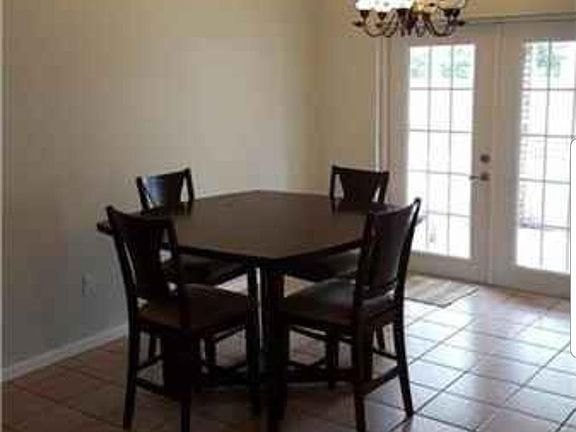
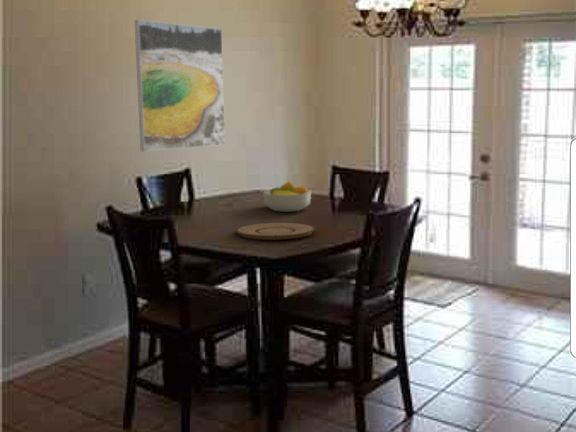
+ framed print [134,19,226,153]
+ plate [234,222,316,240]
+ fruit bowl [262,181,312,213]
